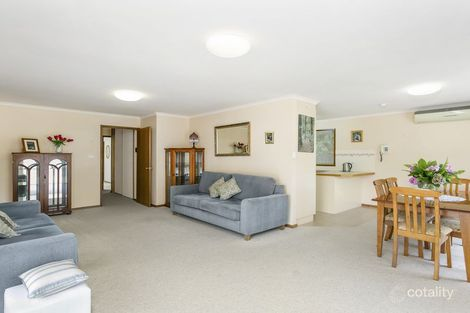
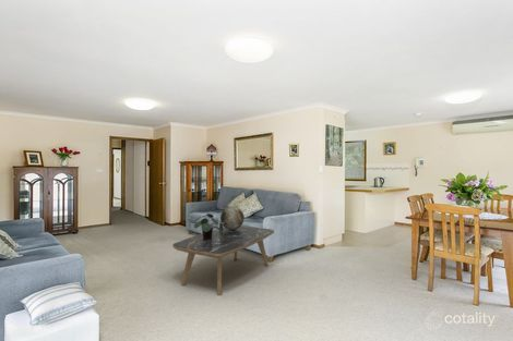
+ decorative globe [219,205,246,230]
+ coffee table [171,224,275,297]
+ potted plant [192,212,224,239]
